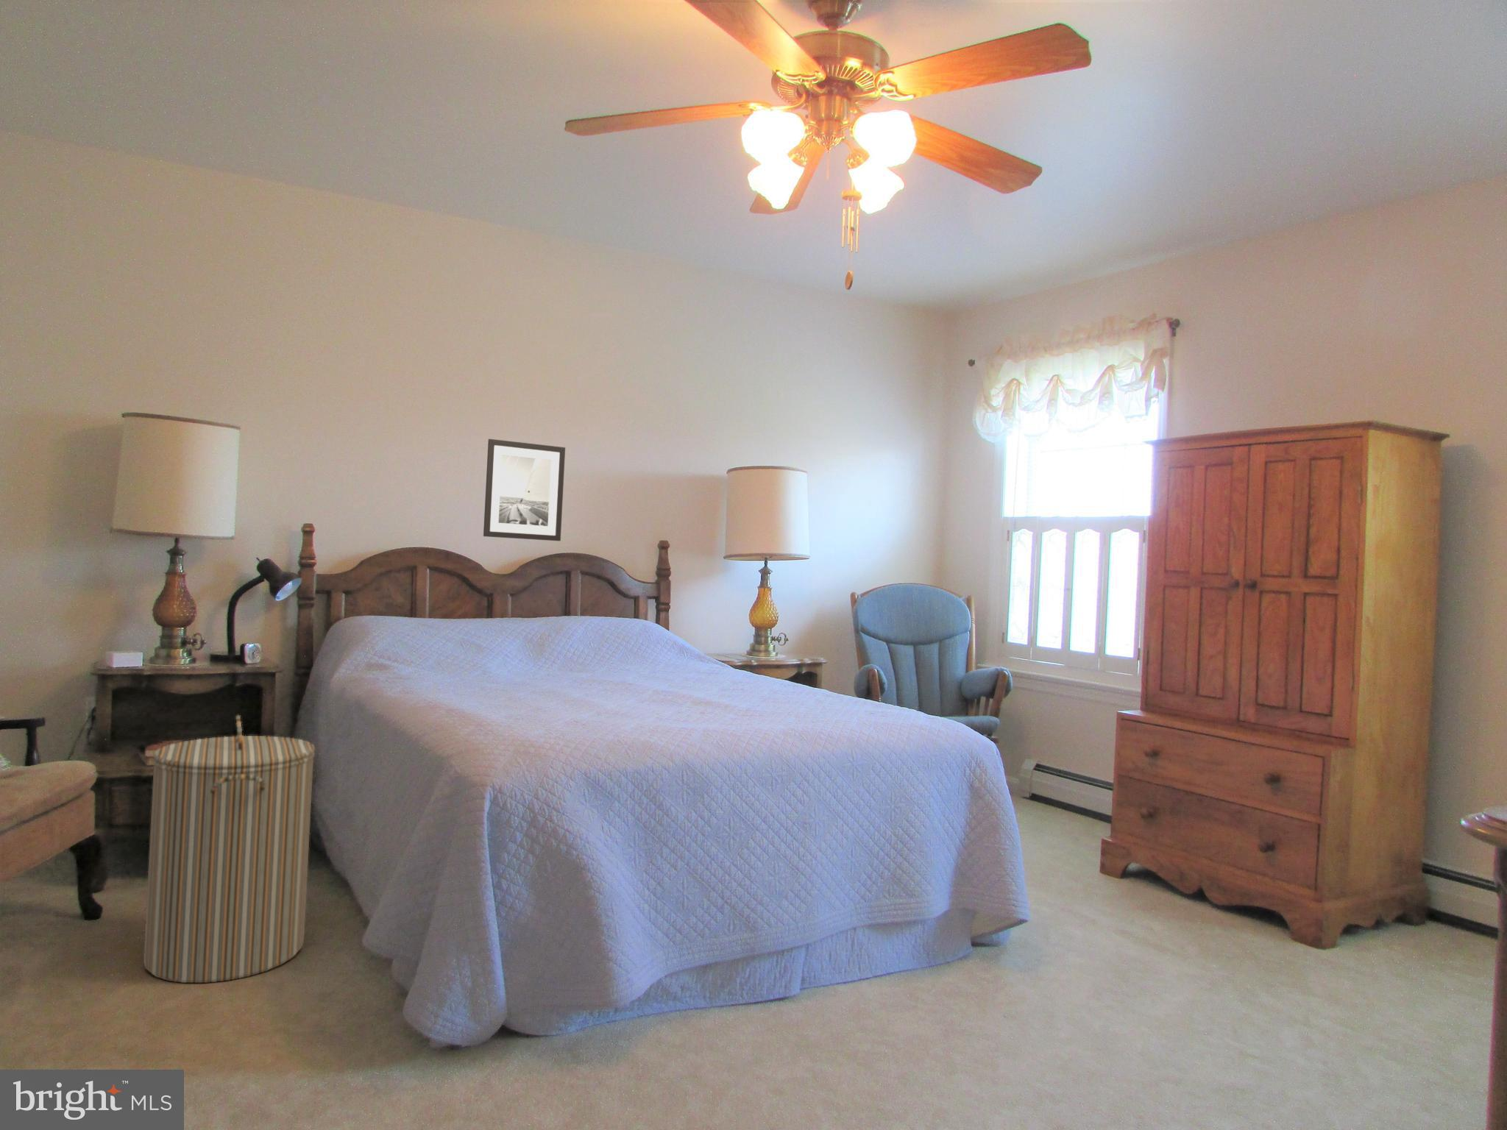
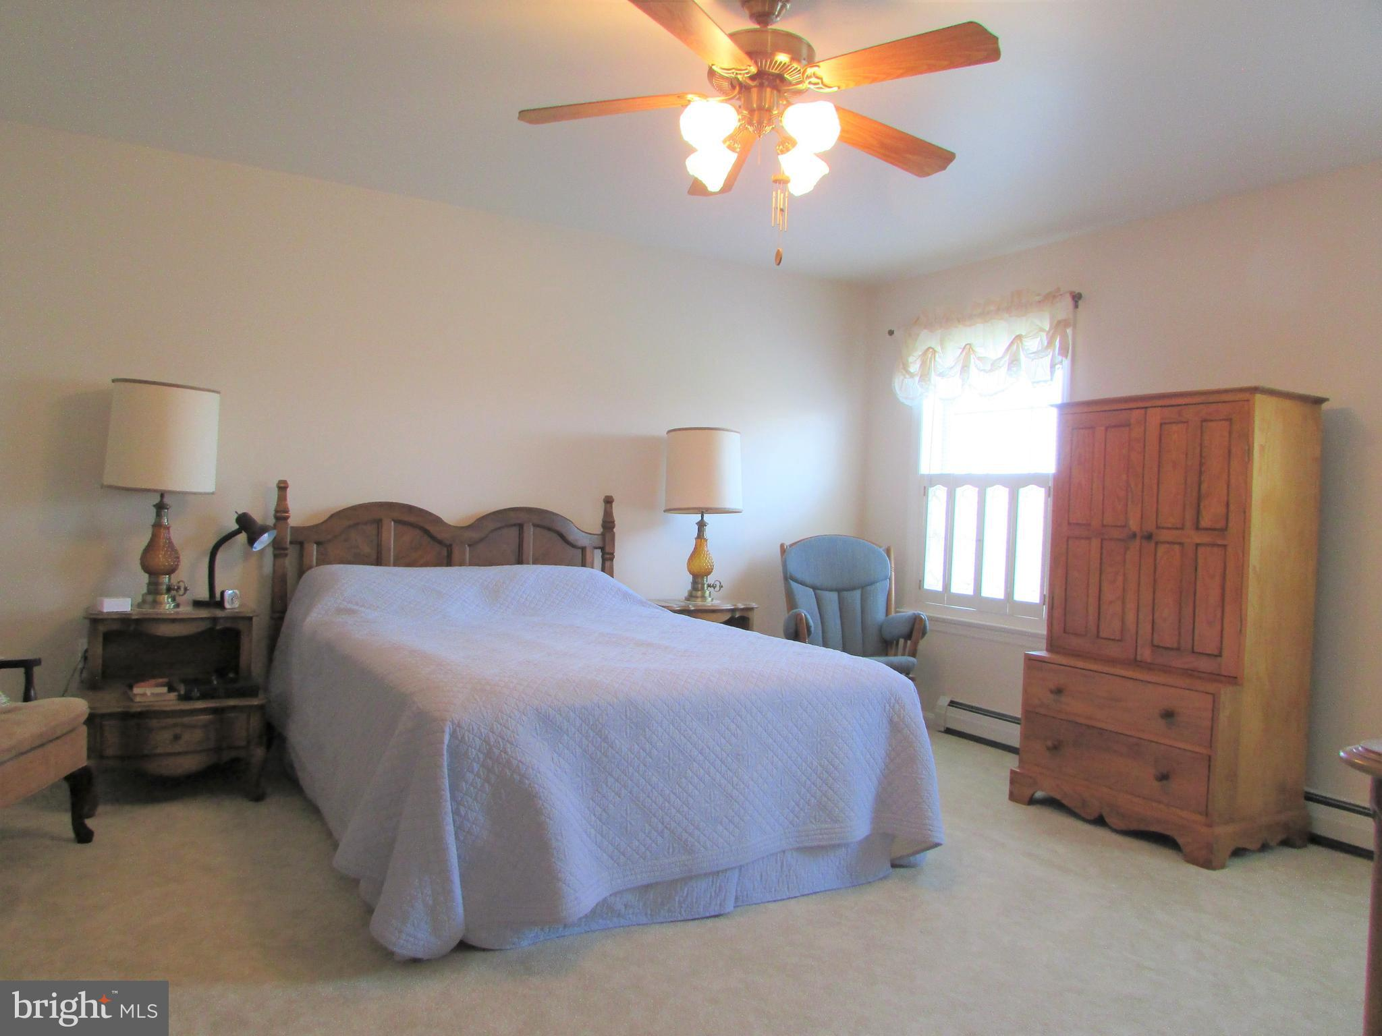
- laundry hamper [142,715,316,984]
- wall art [483,438,566,541]
